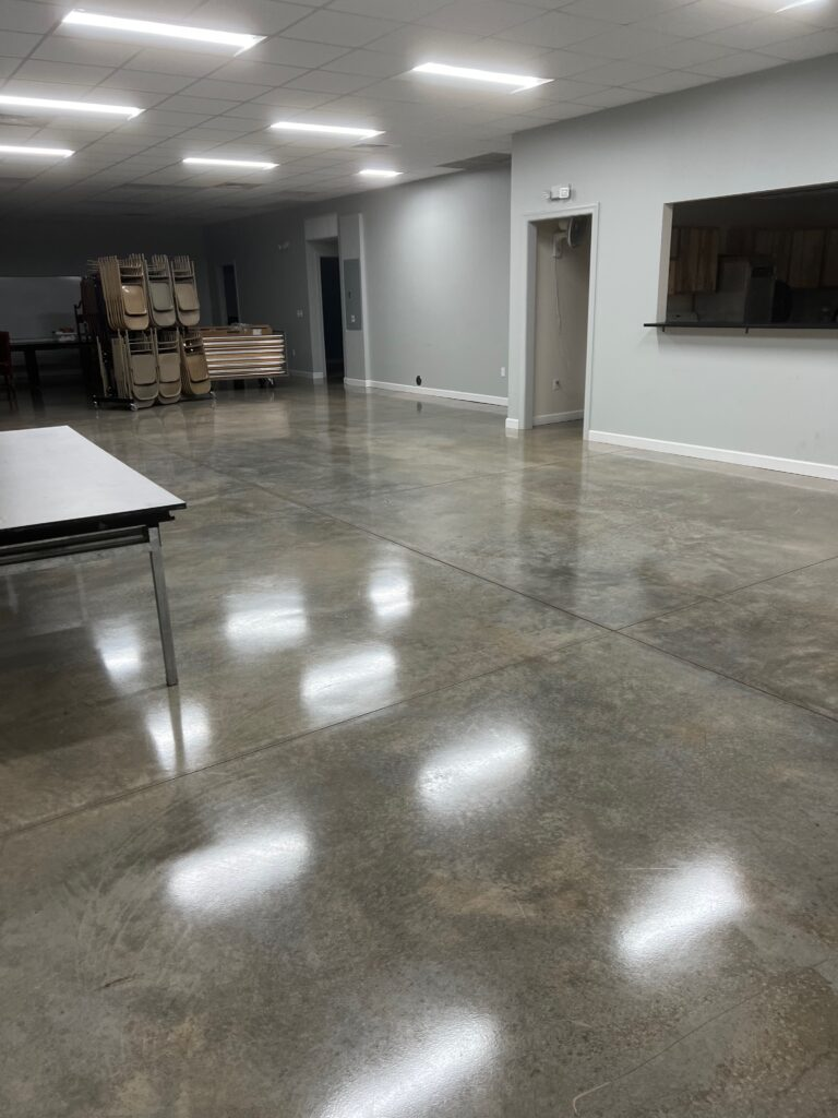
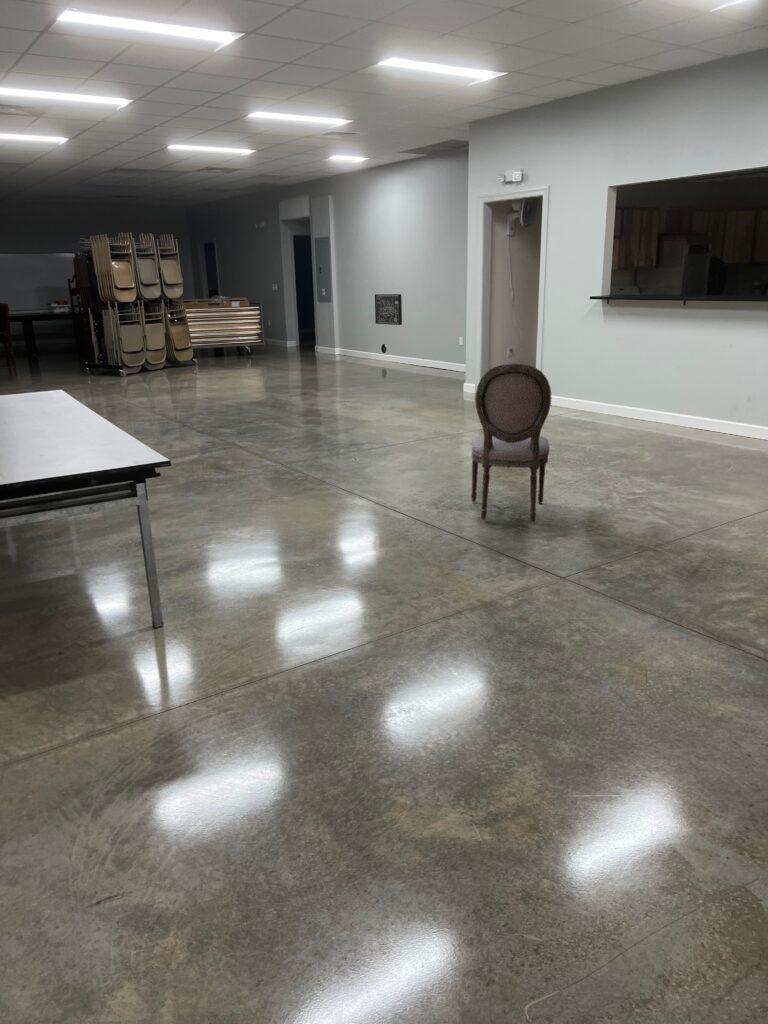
+ dining chair [470,361,552,523]
+ wall art [374,293,403,326]
